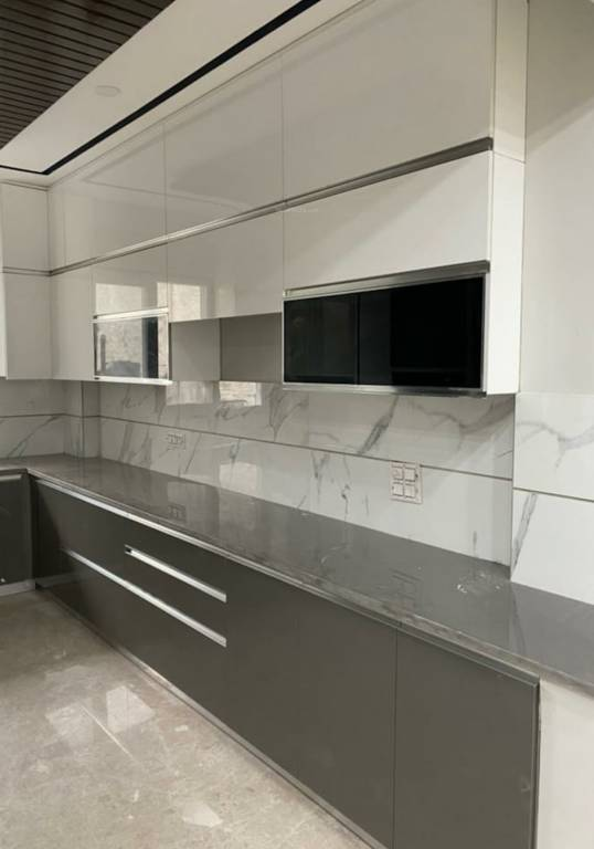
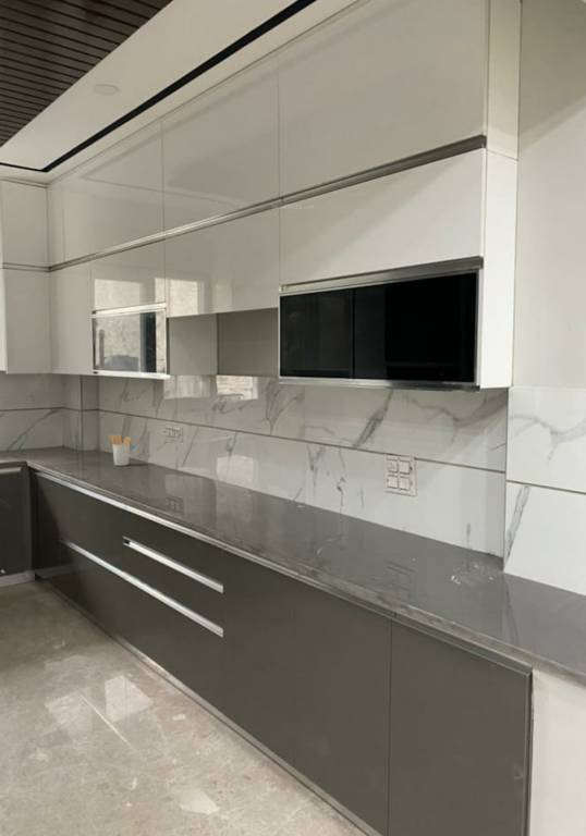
+ utensil holder [107,433,132,467]
